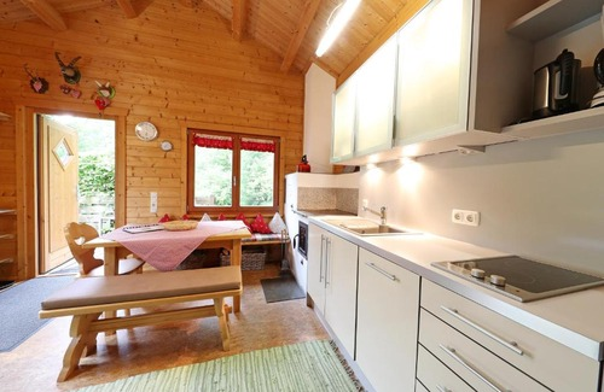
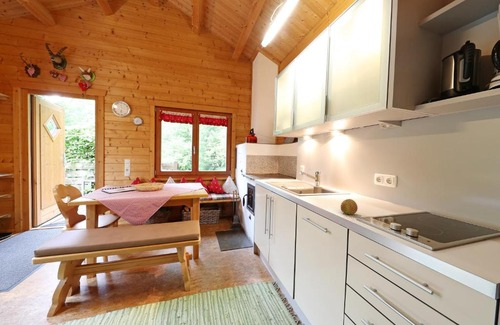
+ apple [340,198,359,216]
